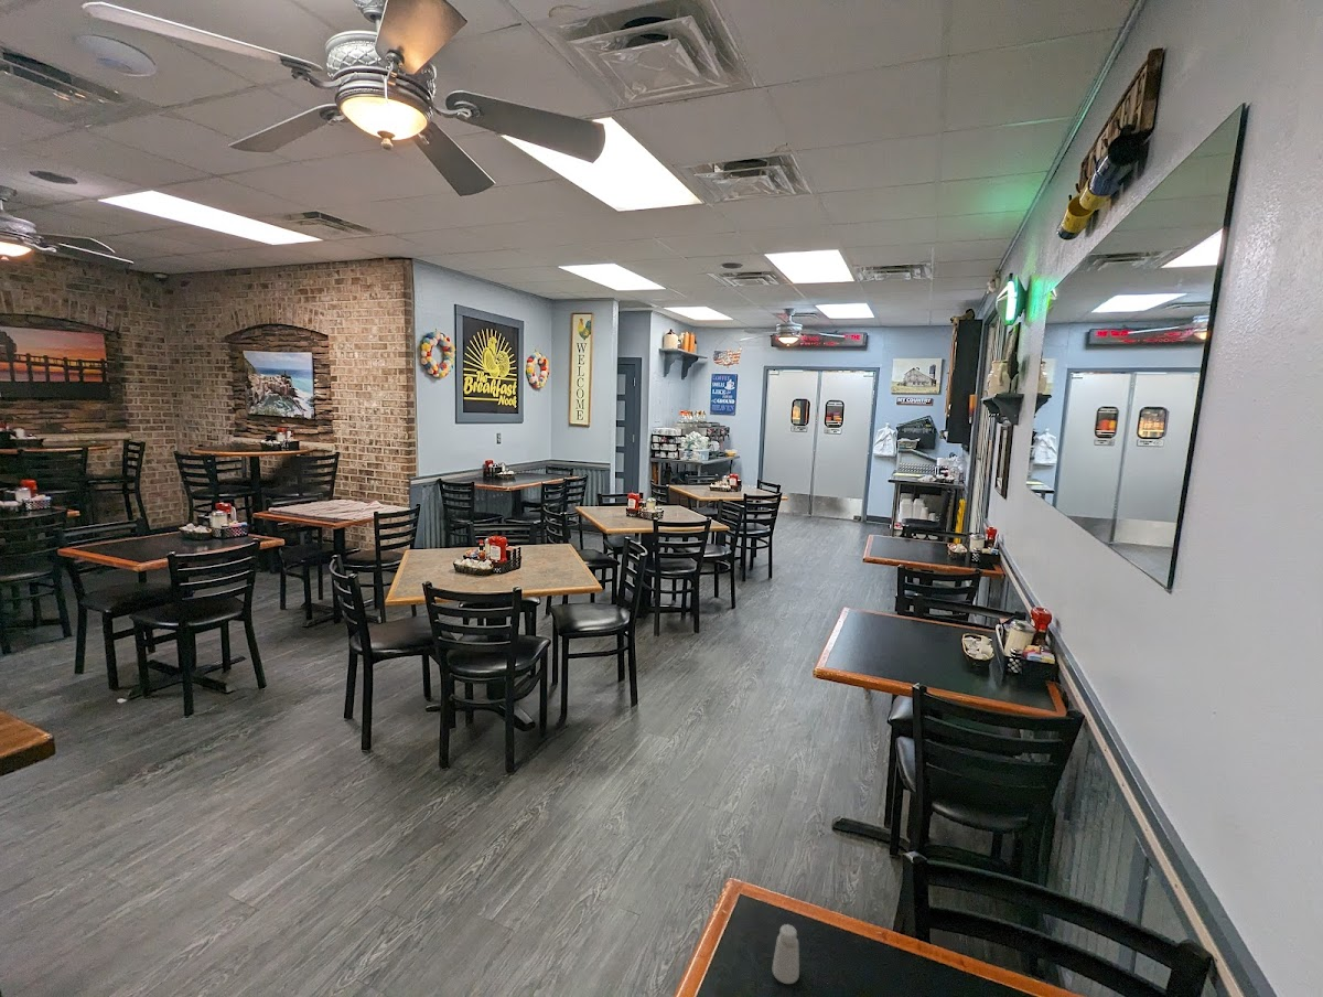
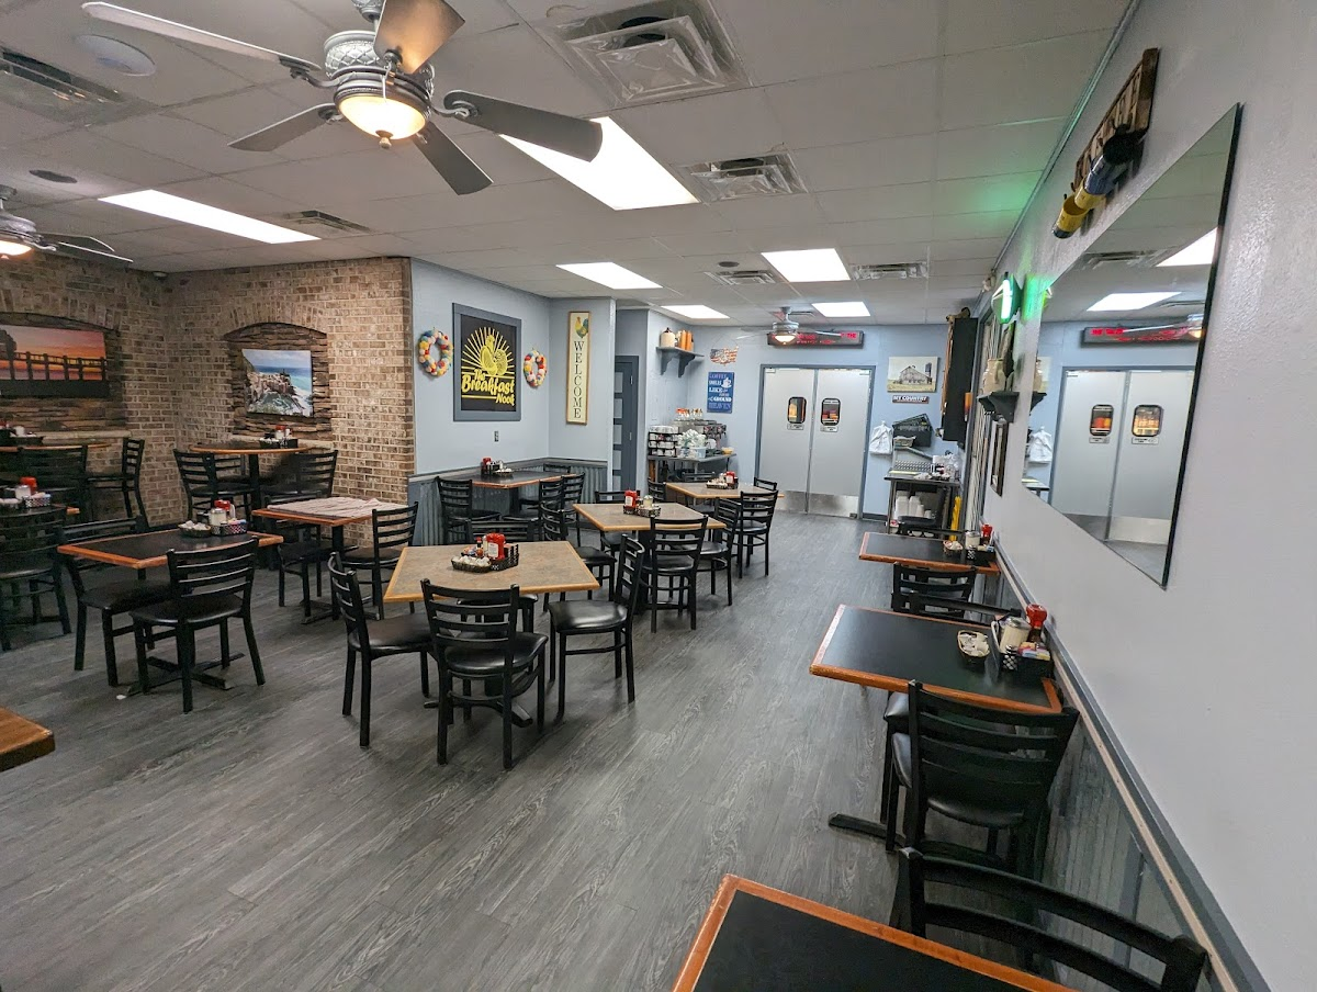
- saltshaker [772,923,800,985]
